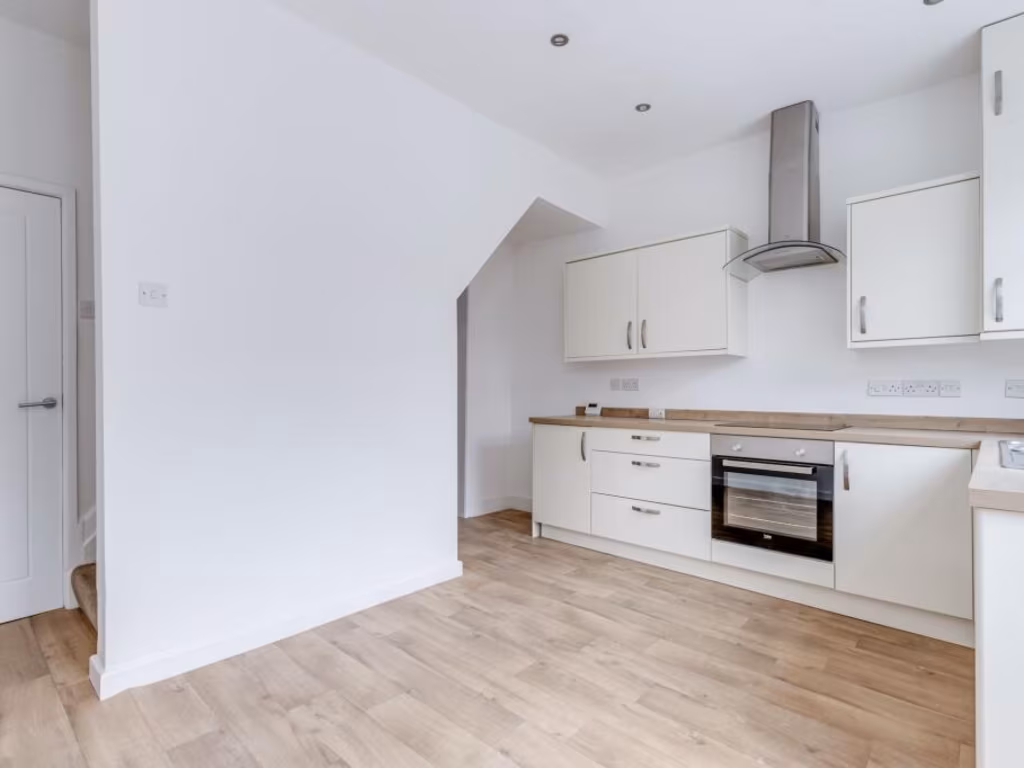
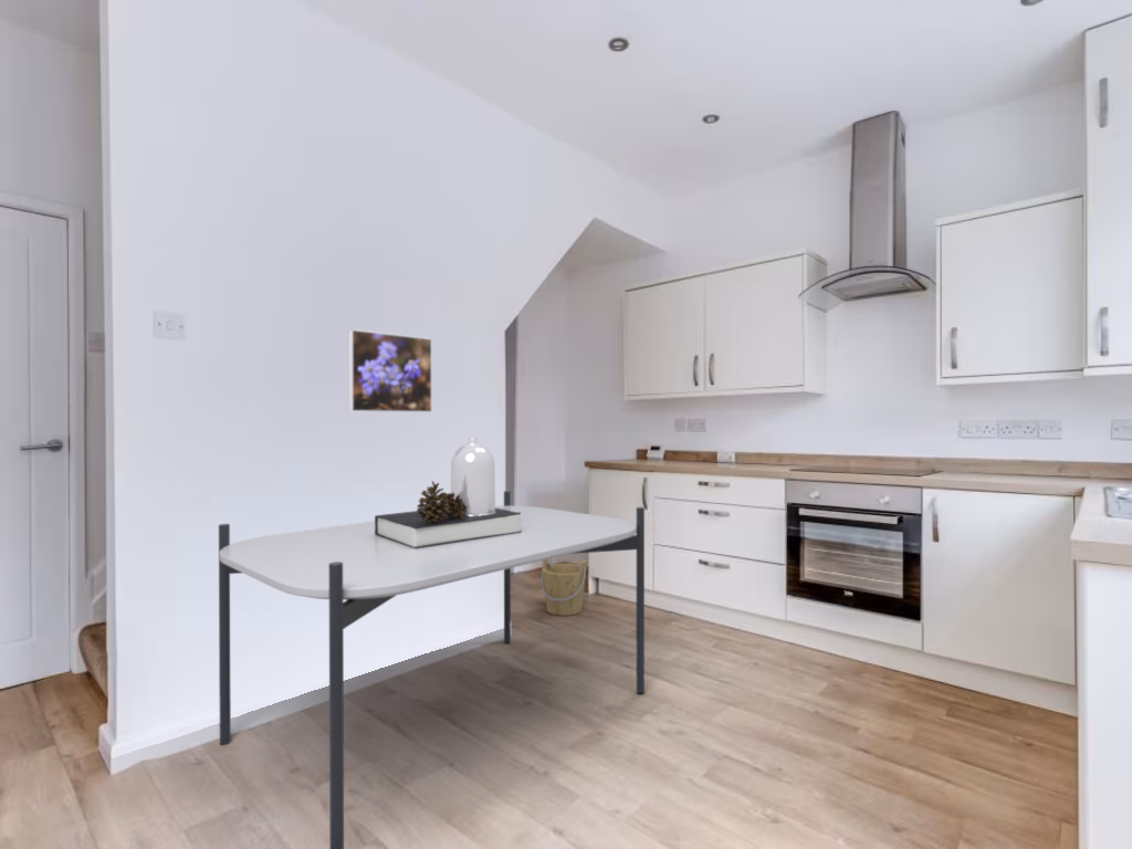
+ dining table [218,437,646,849]
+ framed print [347,328,433,413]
+ bucket [541,558,588,617]
